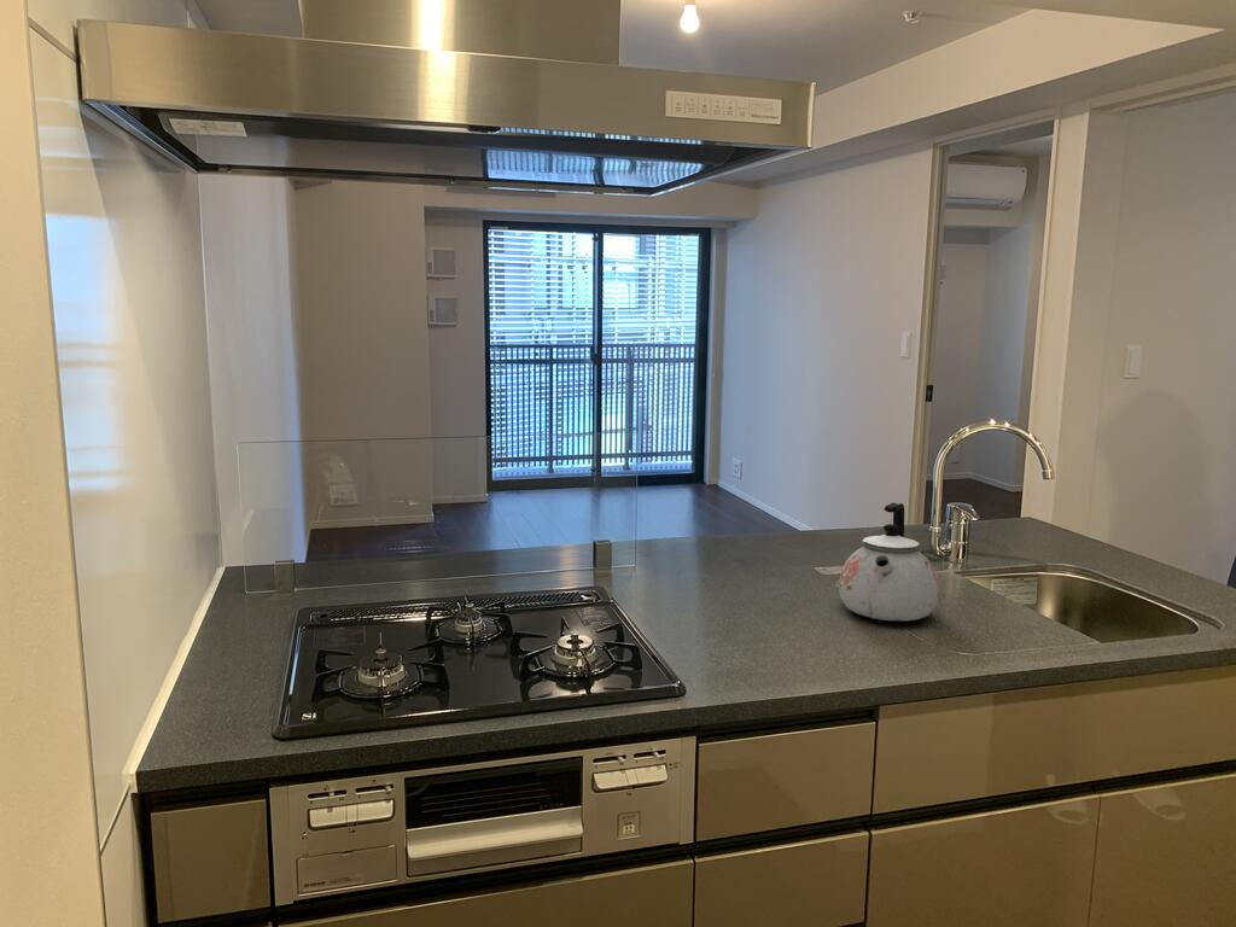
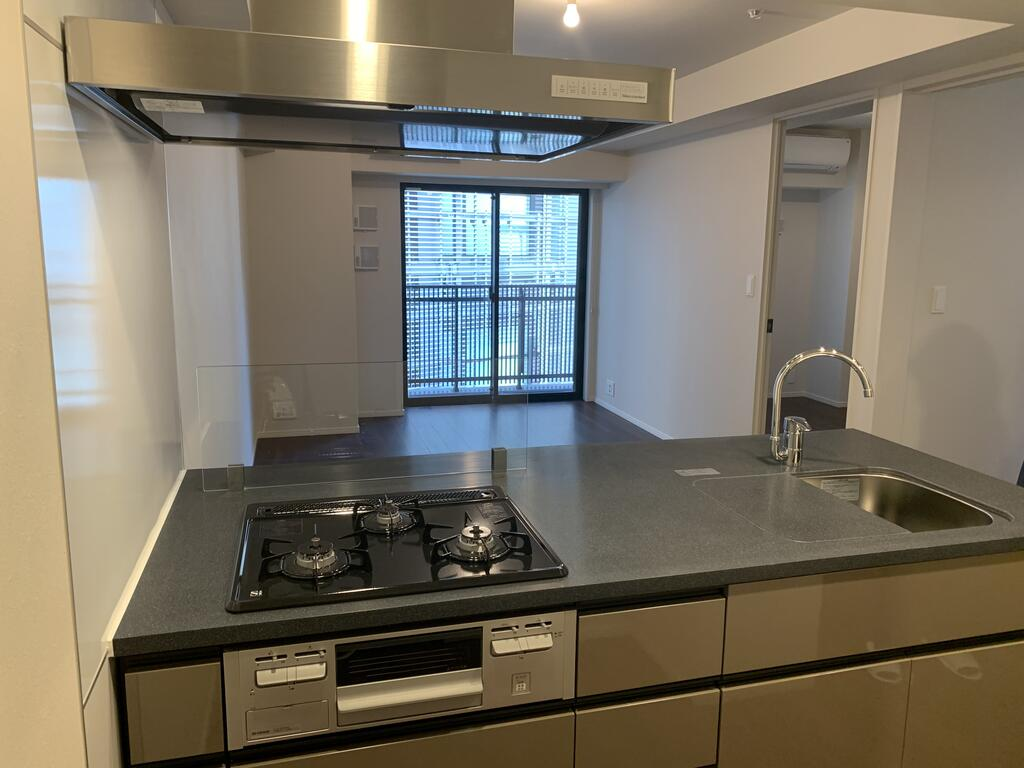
- kettle [838,501,939,623]
